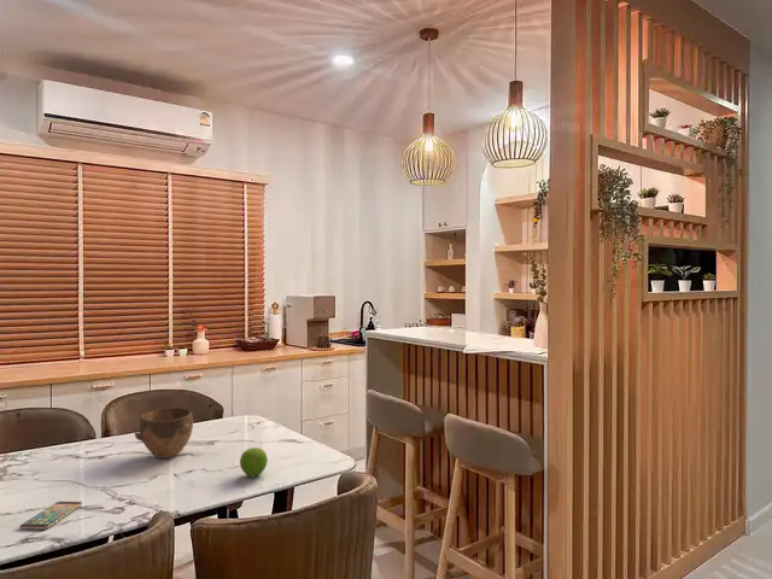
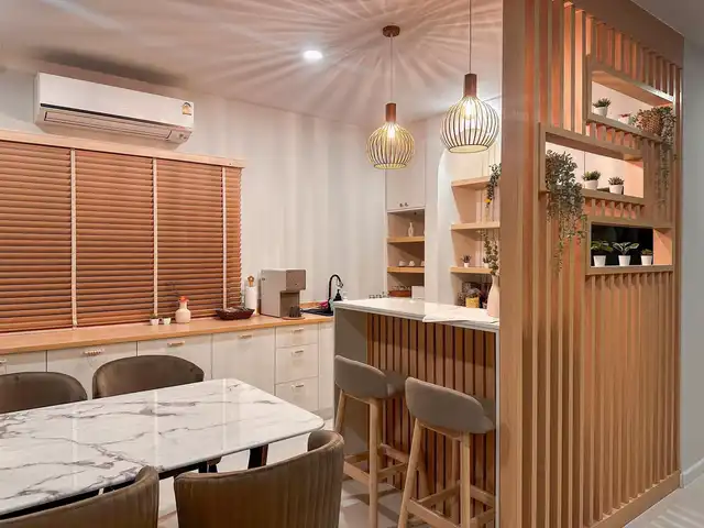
- smartphone [18,501,83,531]
- bowl [134,407,194,460]
- fruit [239,446,269,478]
